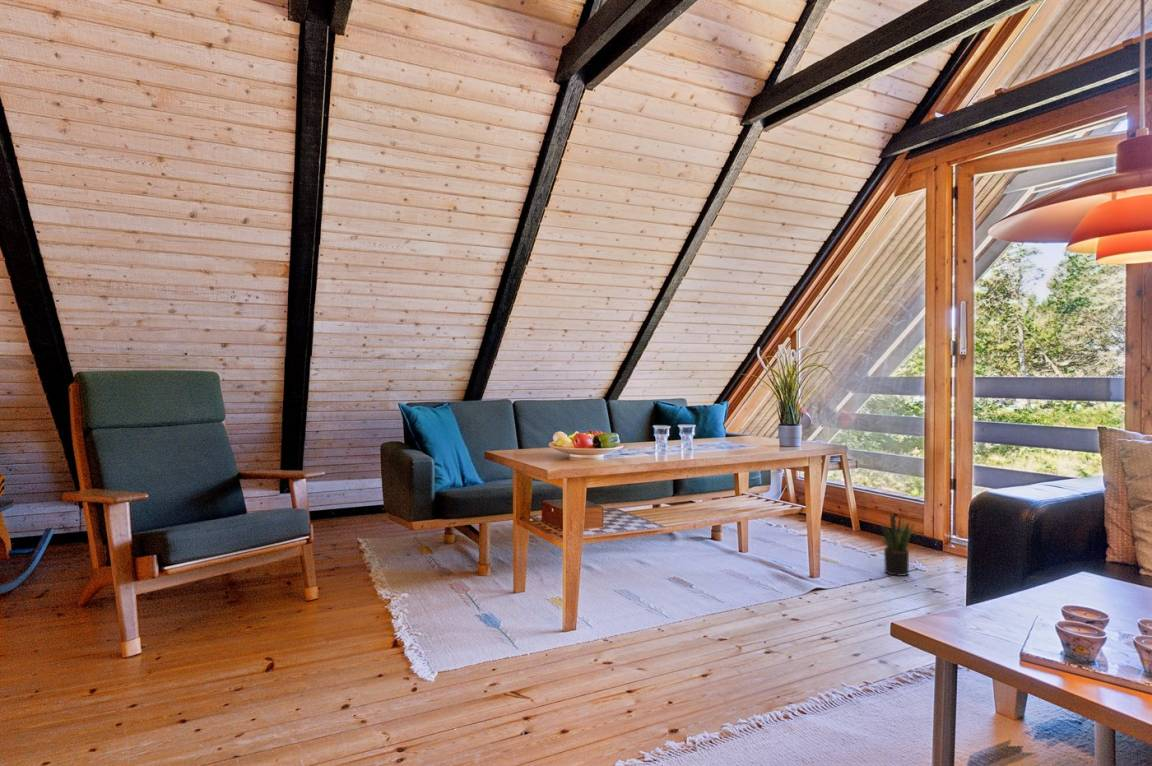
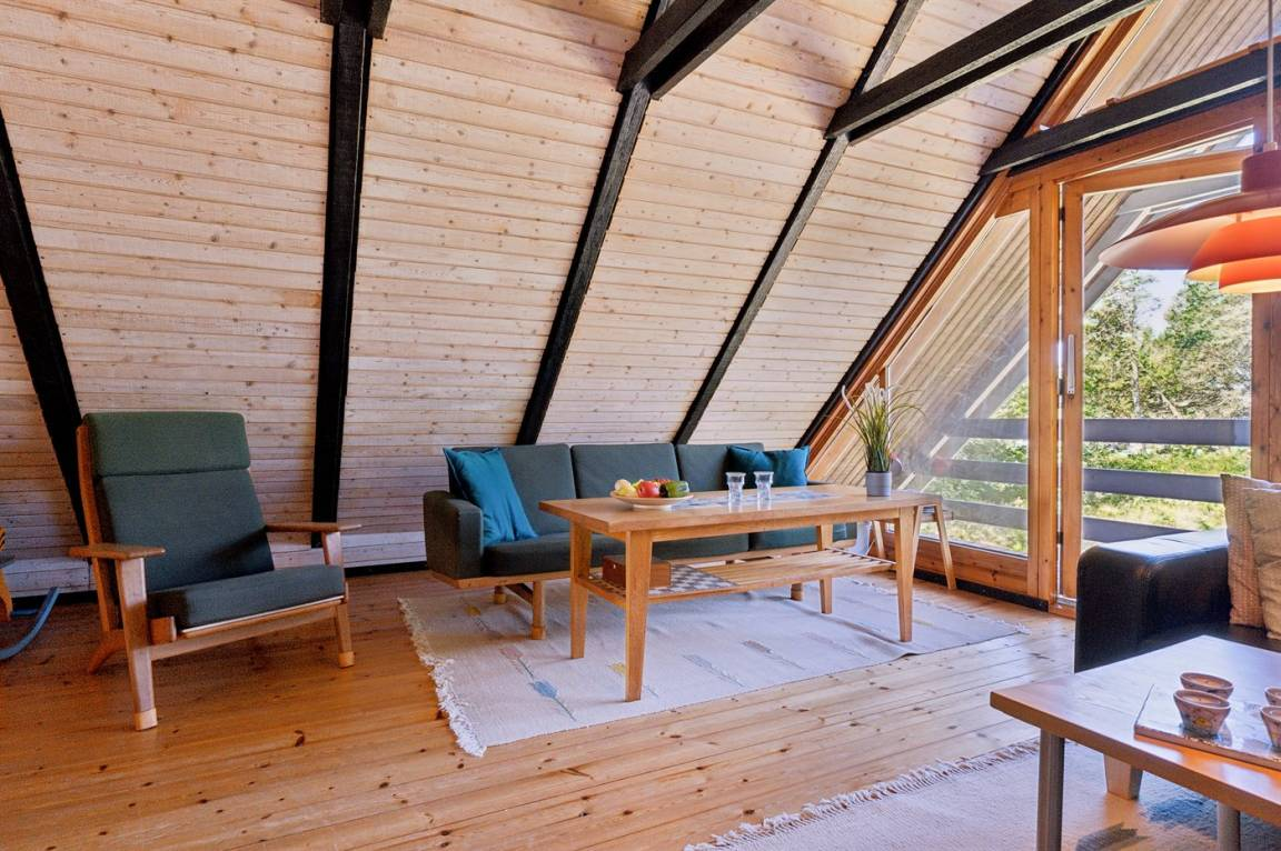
- potted plant [880,511,915,577]
